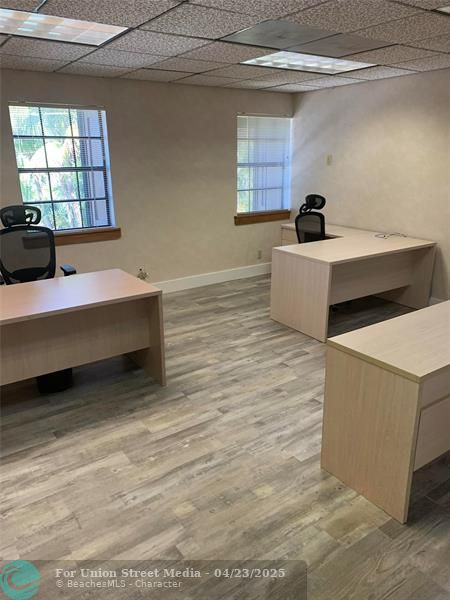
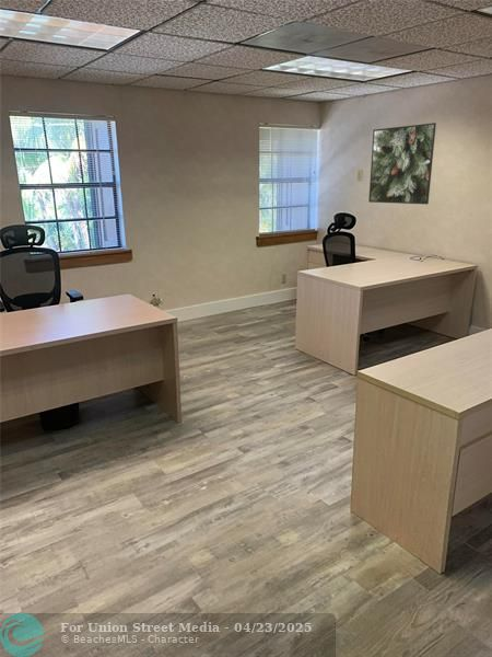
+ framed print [367,122,437,206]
